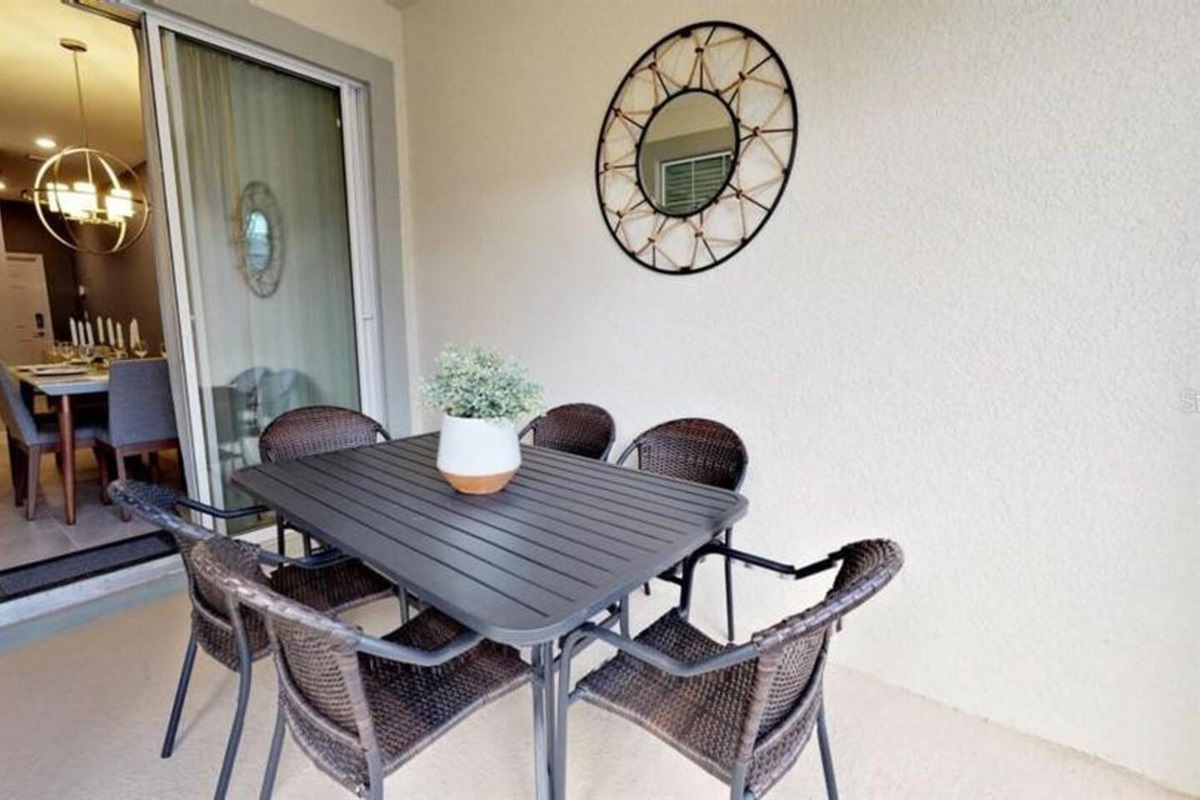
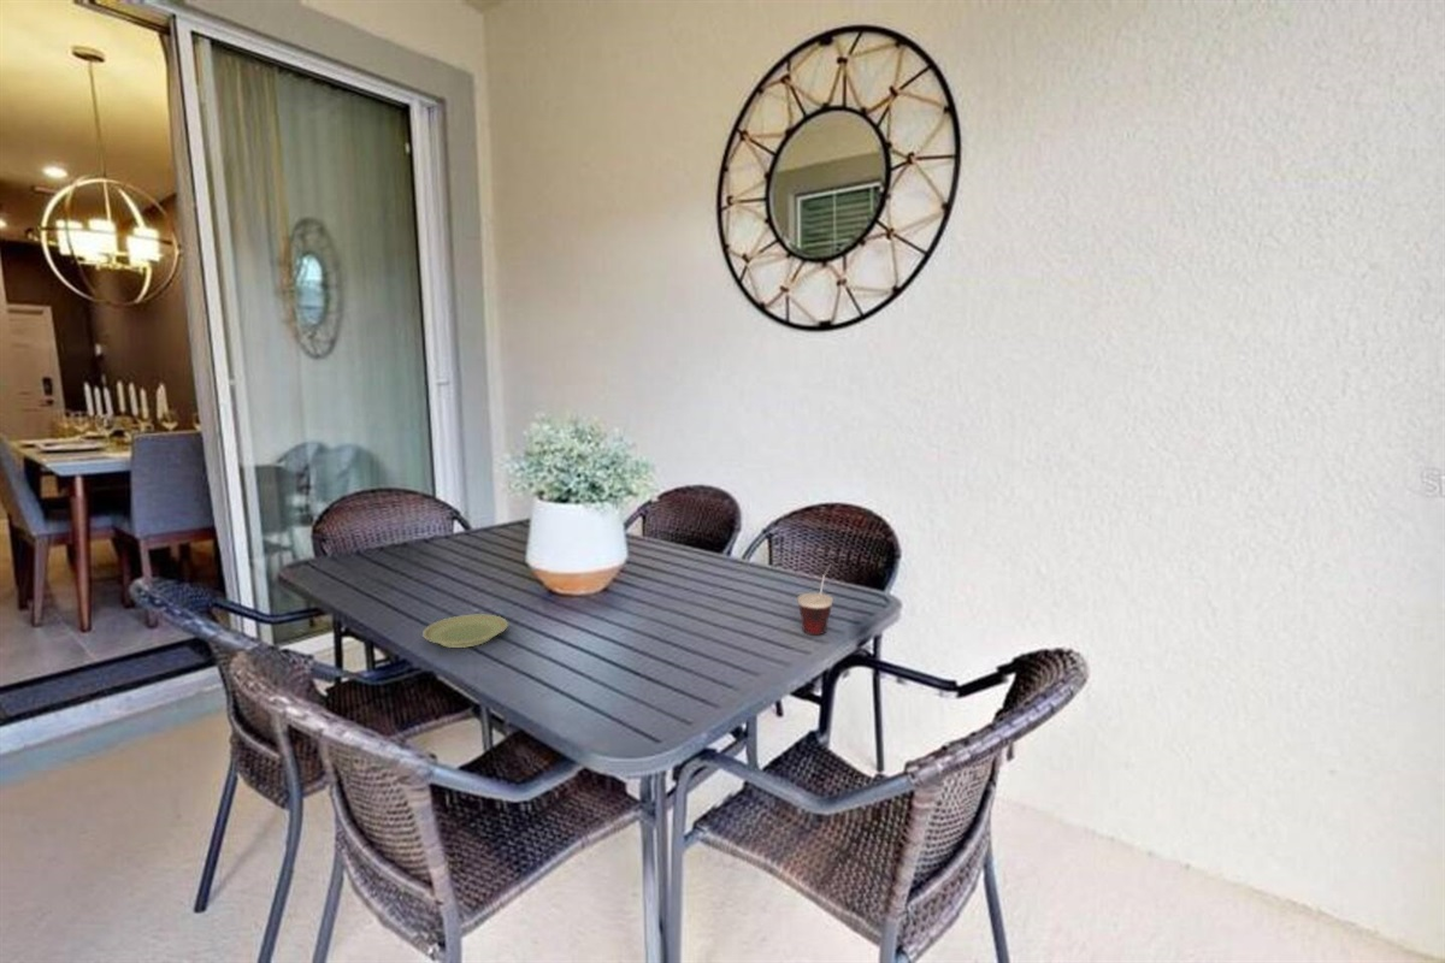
+ cup [797,562,834,636]
+ plate [421,613,509,649]
